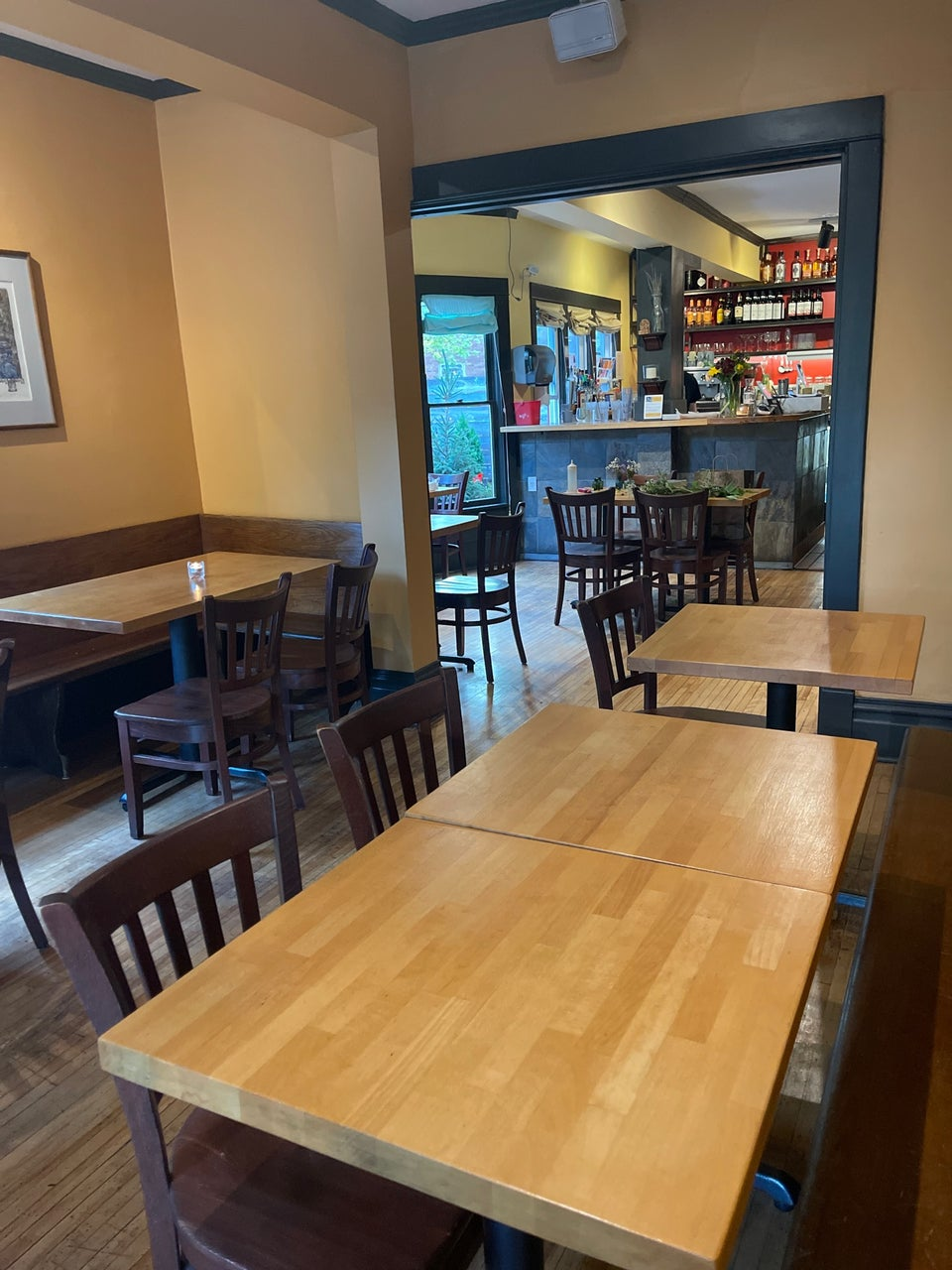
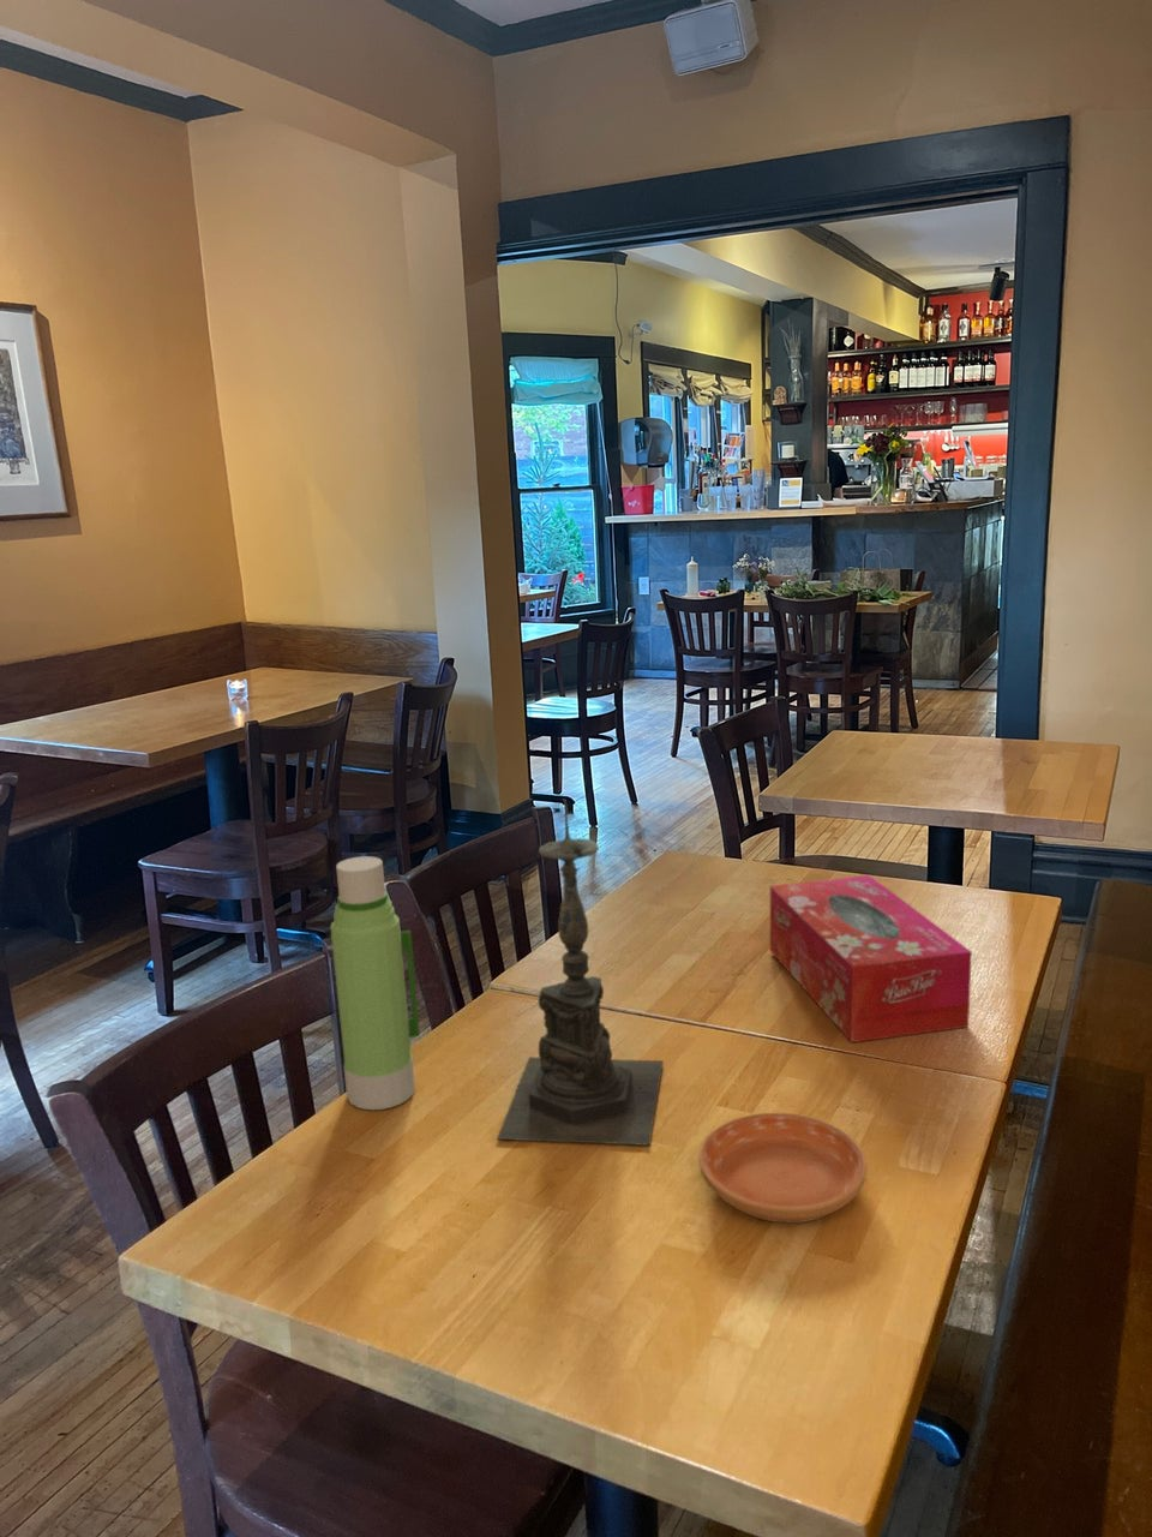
+ candle holder [496,798,664,1147]
+ saucer [697,1112,868,1224]
+ tissue box [770,874,973,1043]
+ water bottle [330,854,421,1111]
